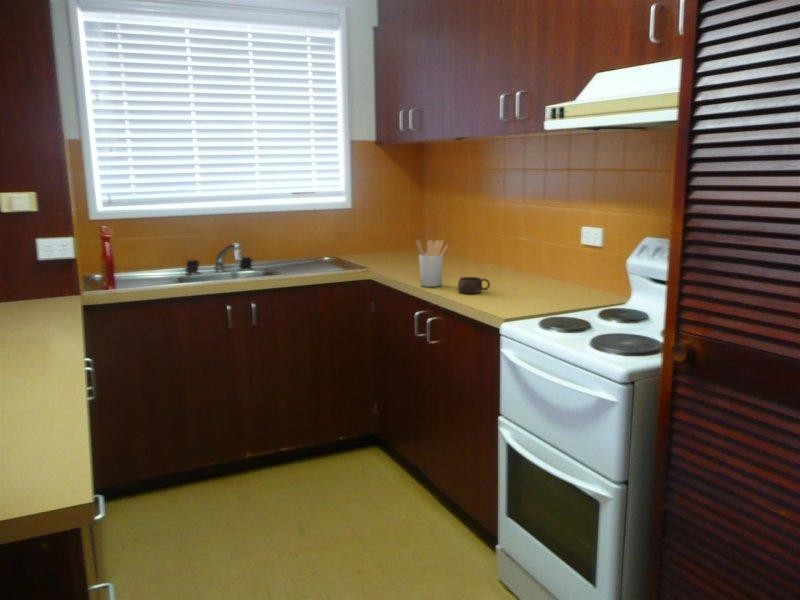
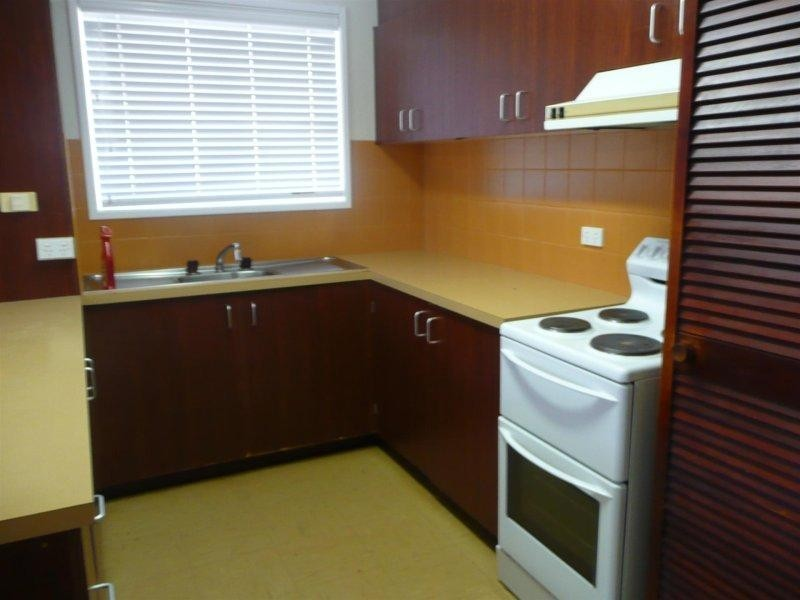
- utensil holder [415,238,449,288]
- cup [457,276,491,294]
